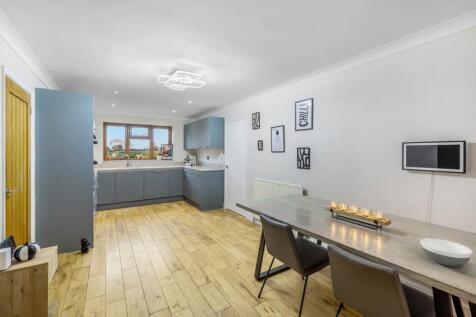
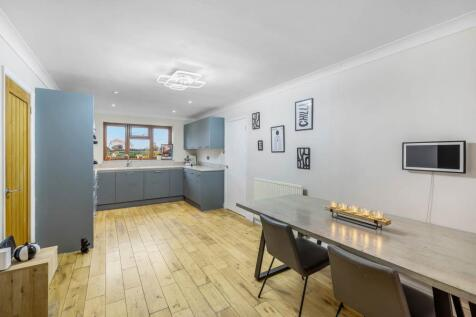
- bowl [419,237,474,268]
